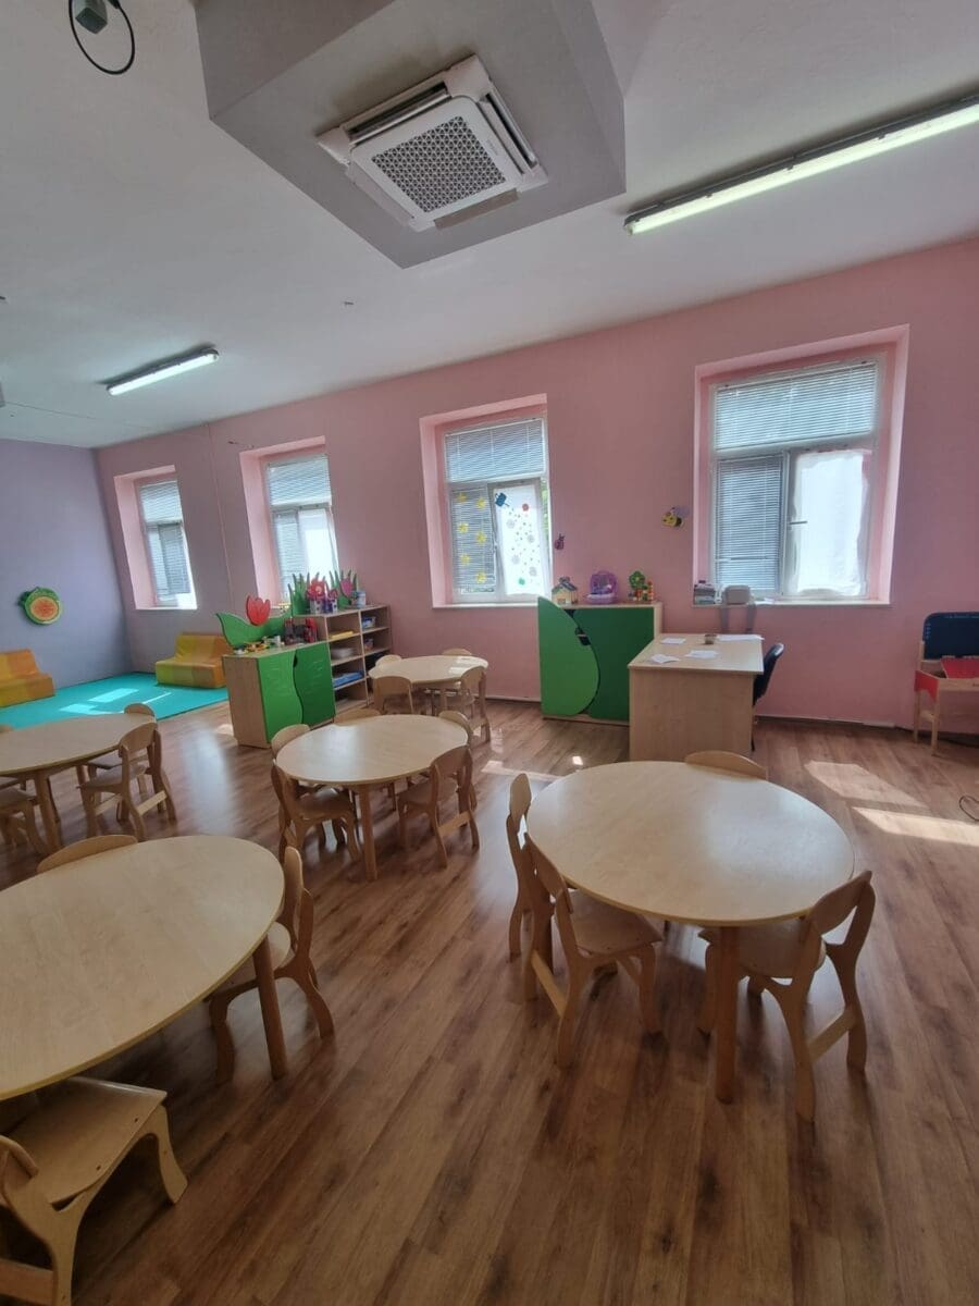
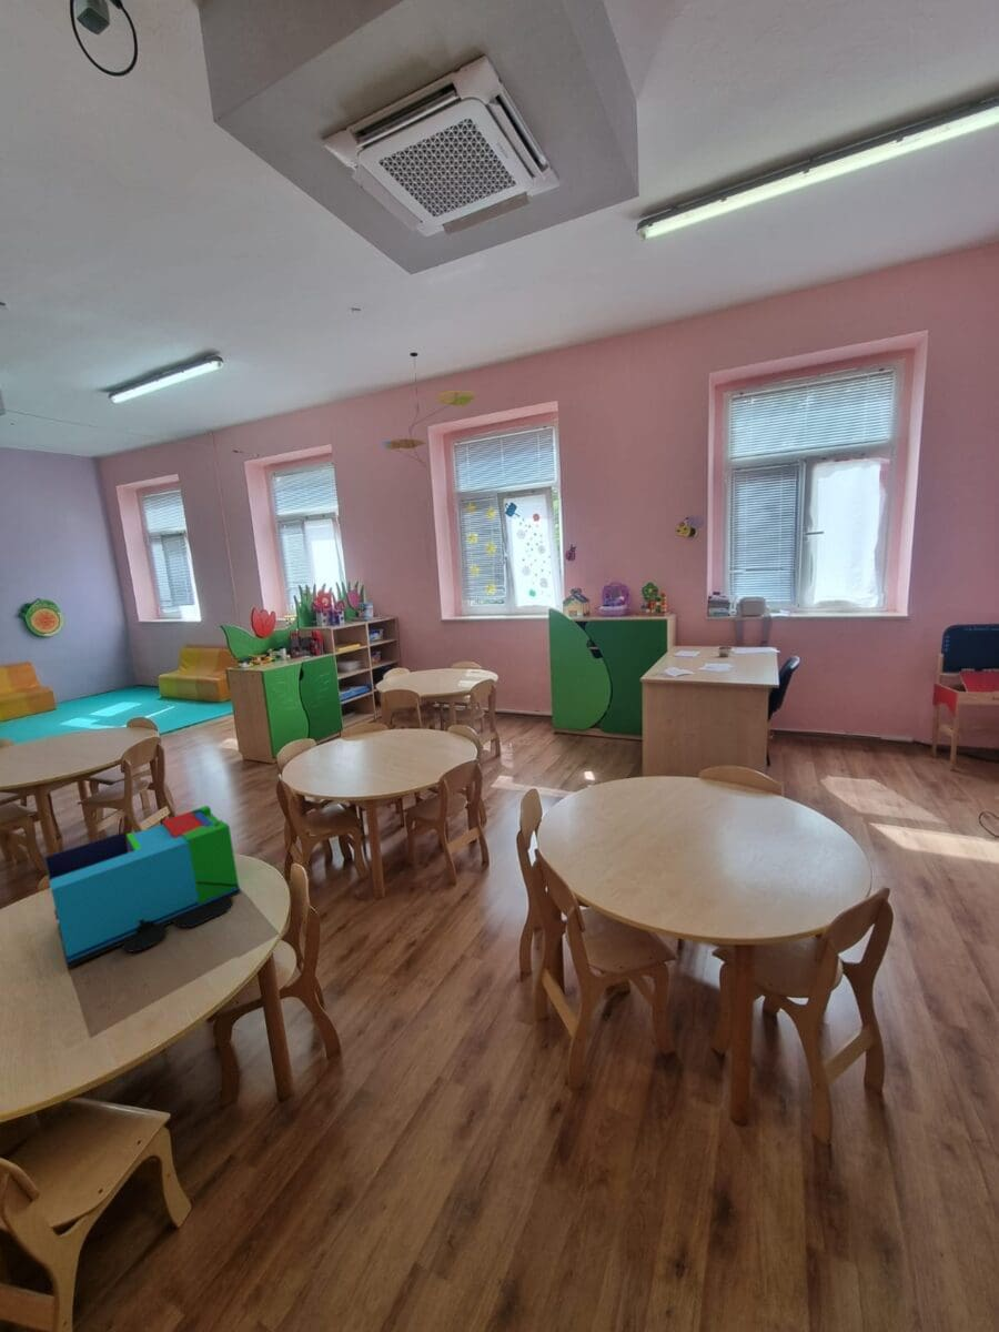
+ toy blocks [42,805,242,969]
+ ceiling mobile [382,352,476,468]
